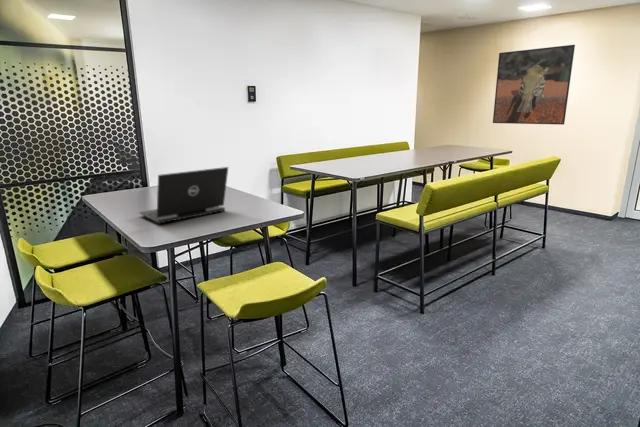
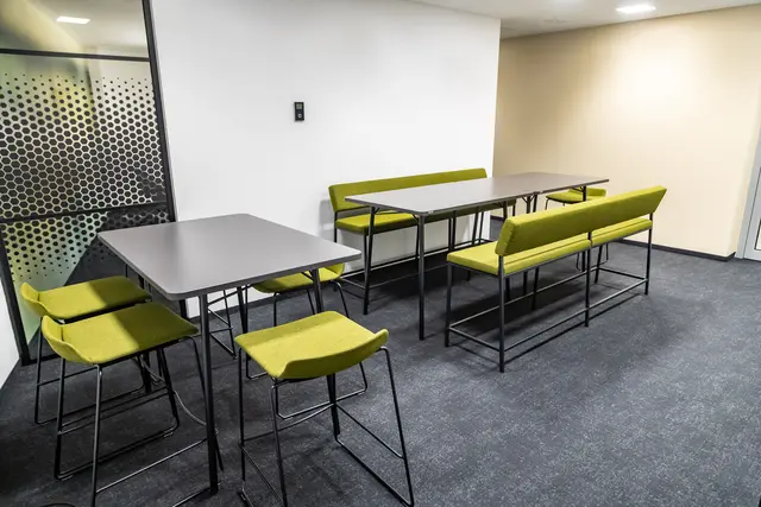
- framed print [492,44,576,126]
- laptop [138,166,229,225]
